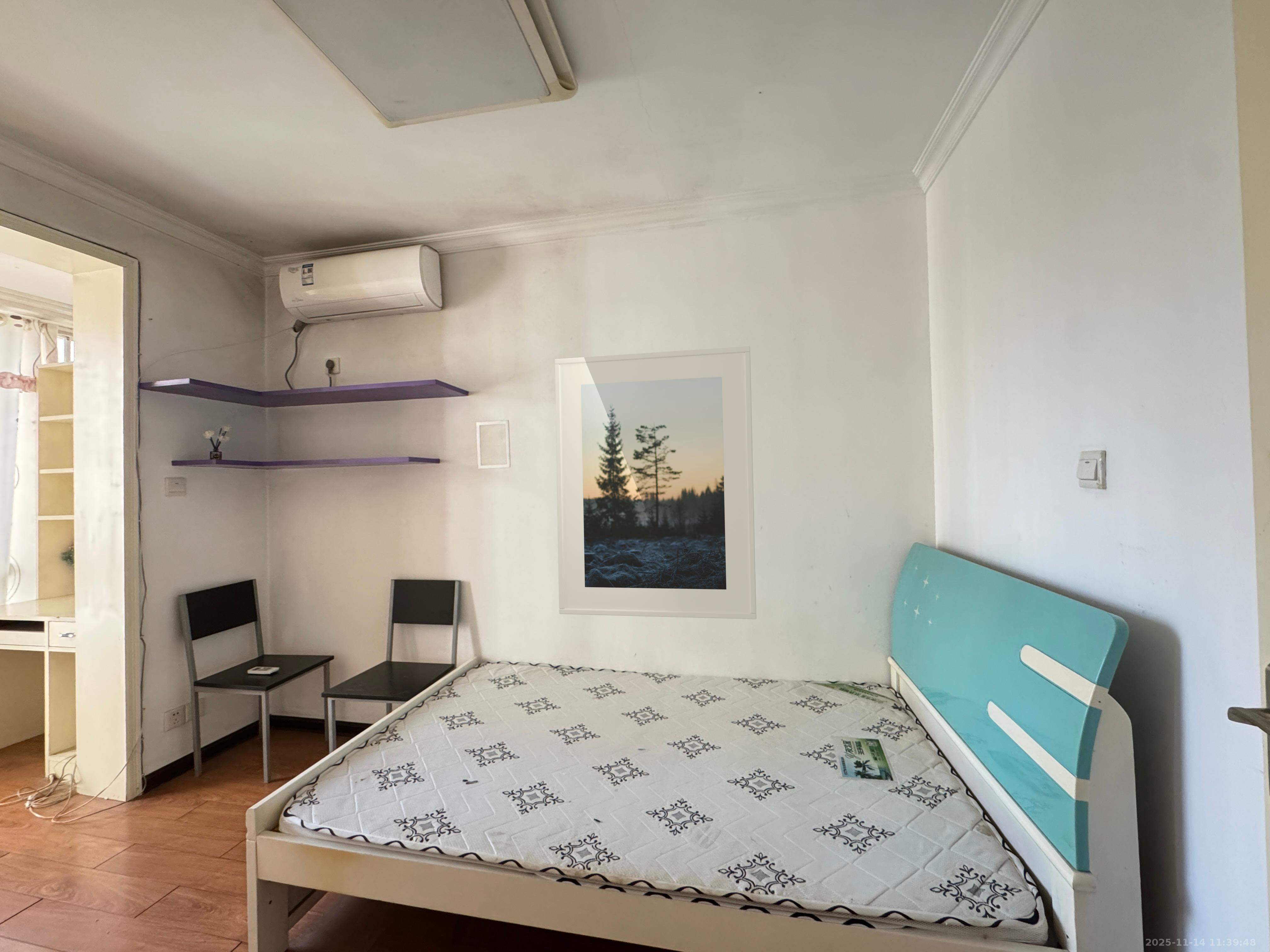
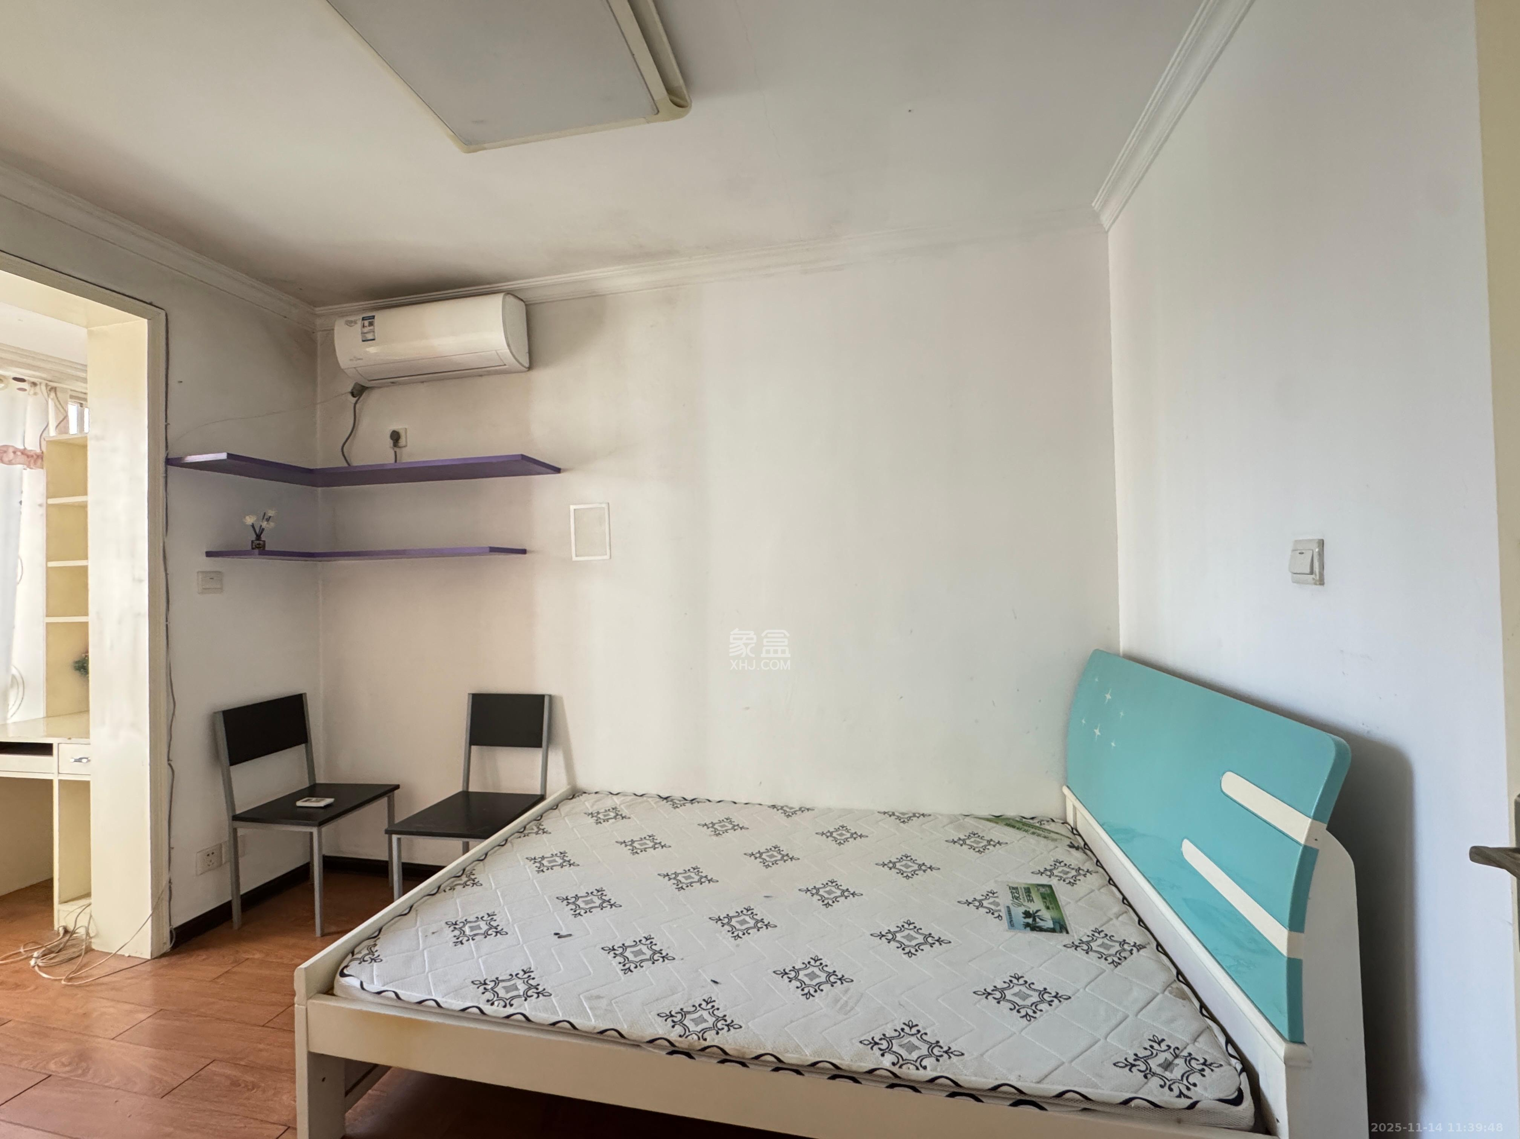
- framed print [554,346,757,620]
